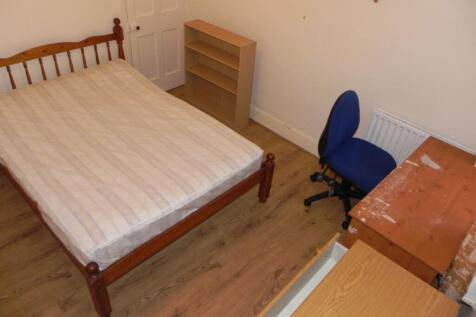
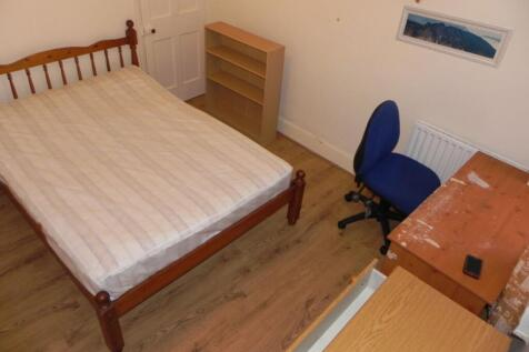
+ cell phone [462,253,485,280]
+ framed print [395,3,516,70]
